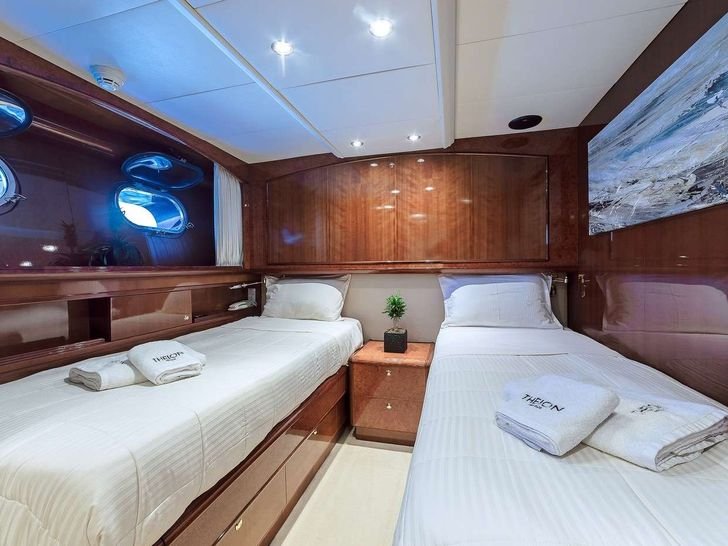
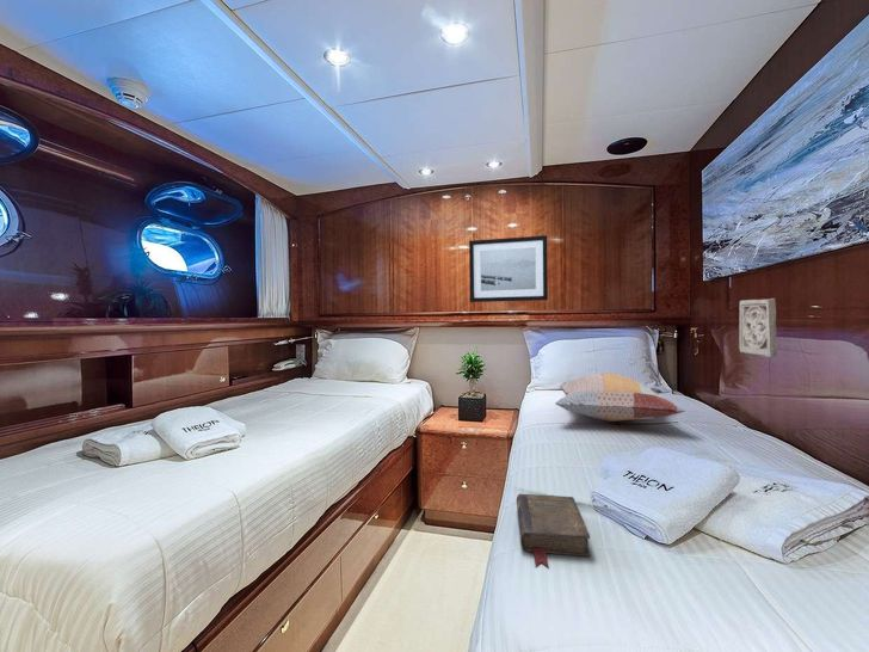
+ decorative pillow [554,373,686,423]
+ wall art [468,234,549,303]
+ wall ornament [738,297,778,358]
+ book [516,493,591,568]
